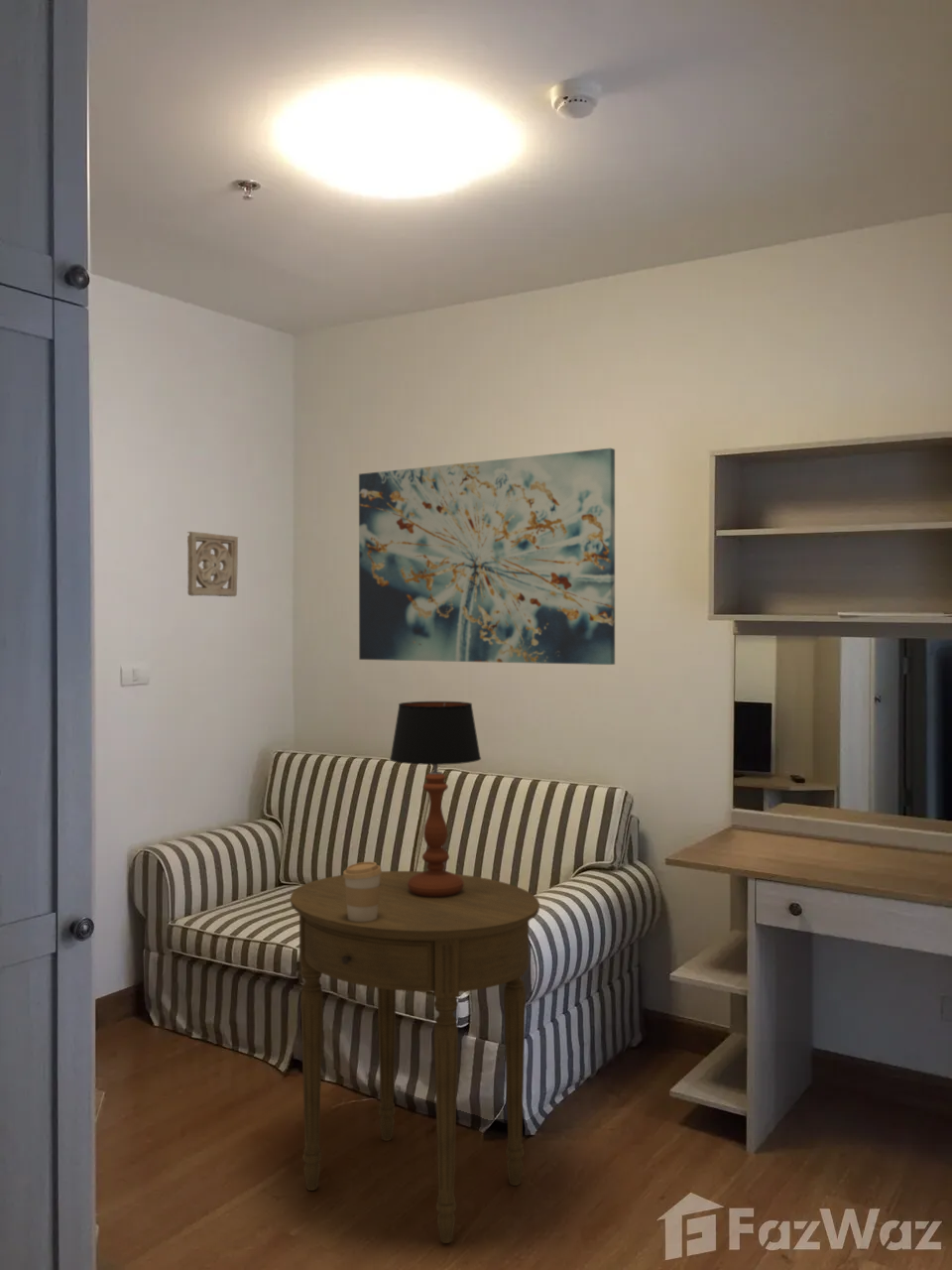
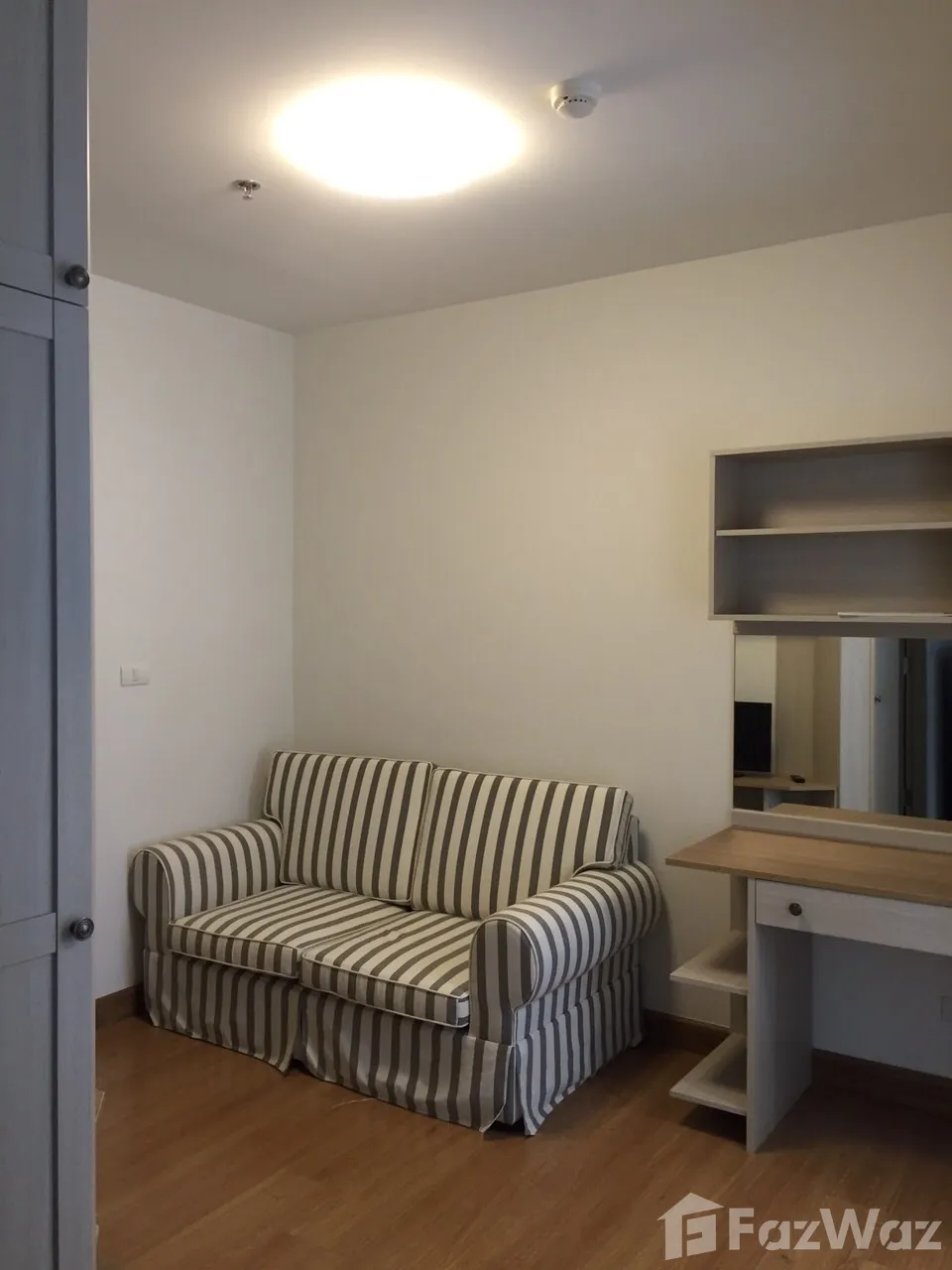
- side table [290,870,540,1244]
- wall ornament [186,531,239,598]
- coffee cup [342,861,383,922]
- wall art [358,447,616,666]
- table lamp [389,700,482,897]
